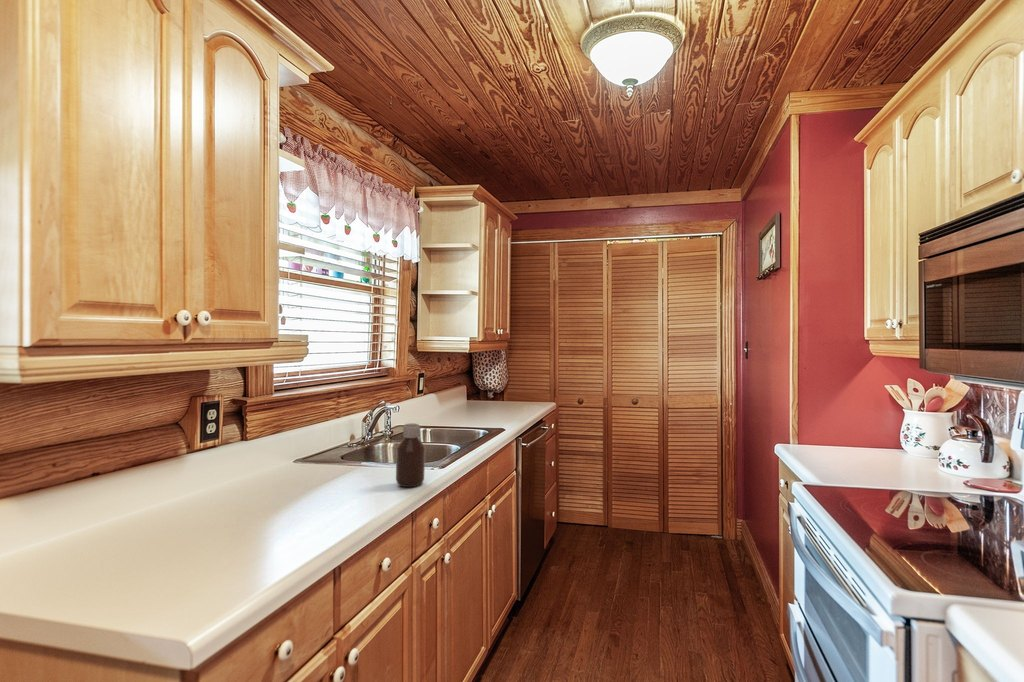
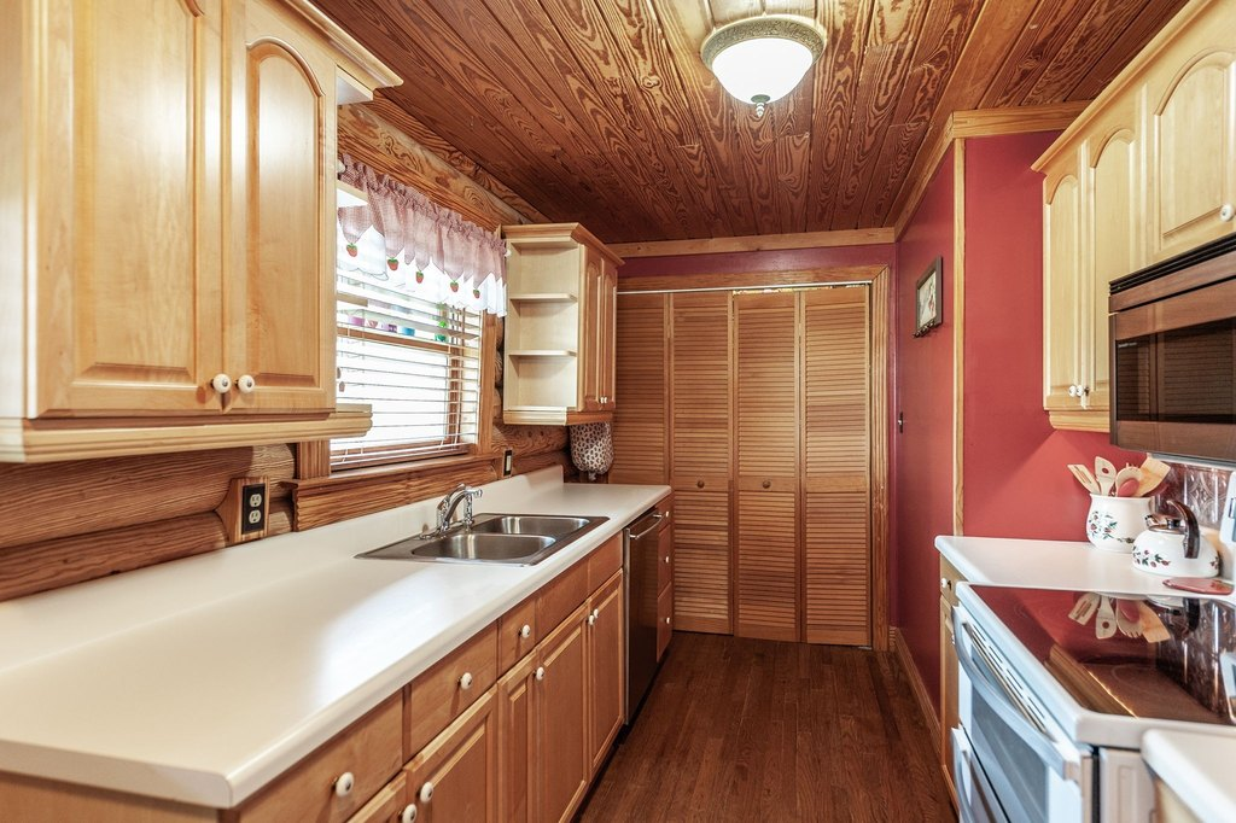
- bottle [395,423,426,488]
